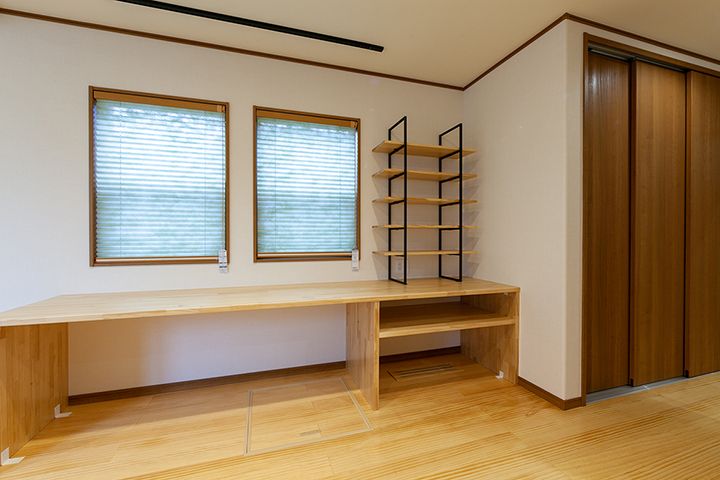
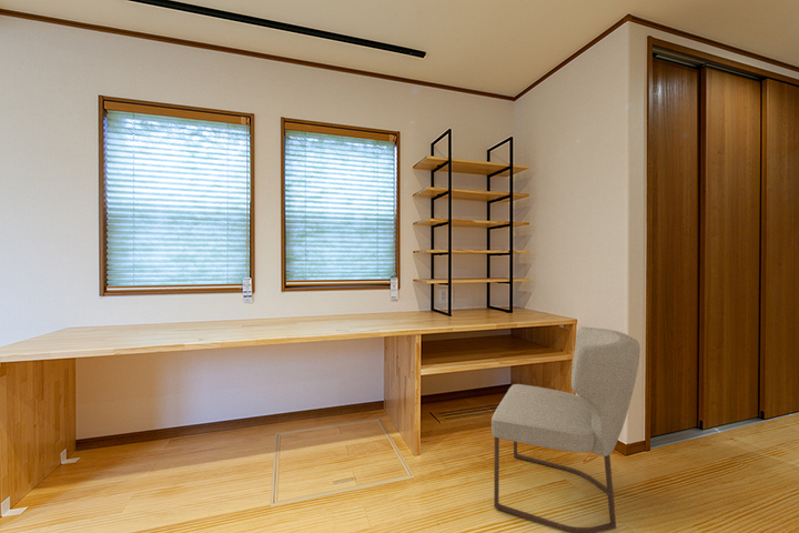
+ chair [490,326,641,533]
